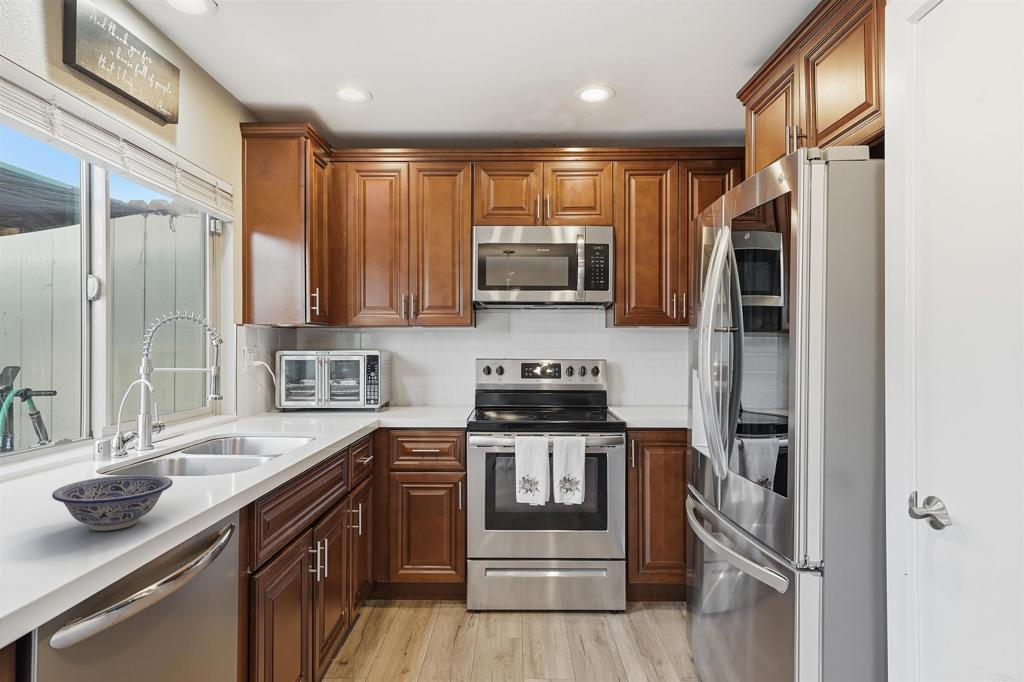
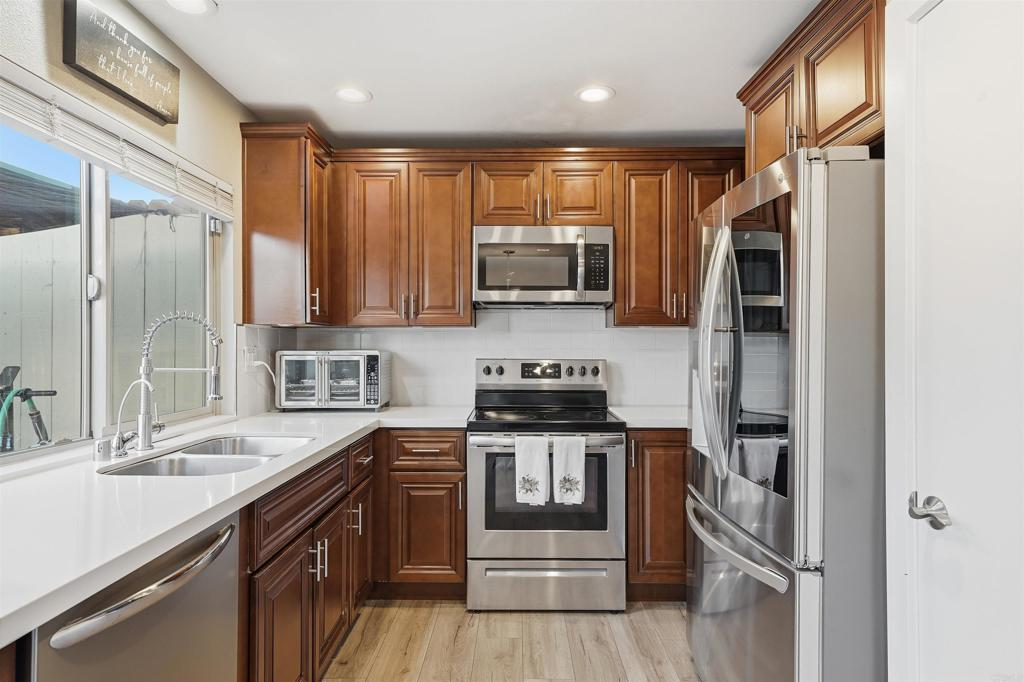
- bowl [51,474,174,532]
